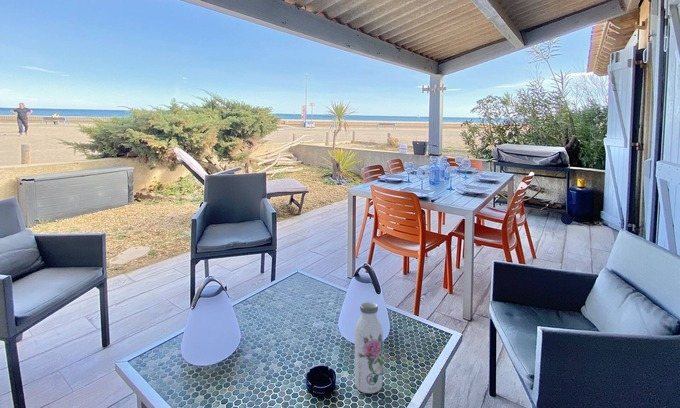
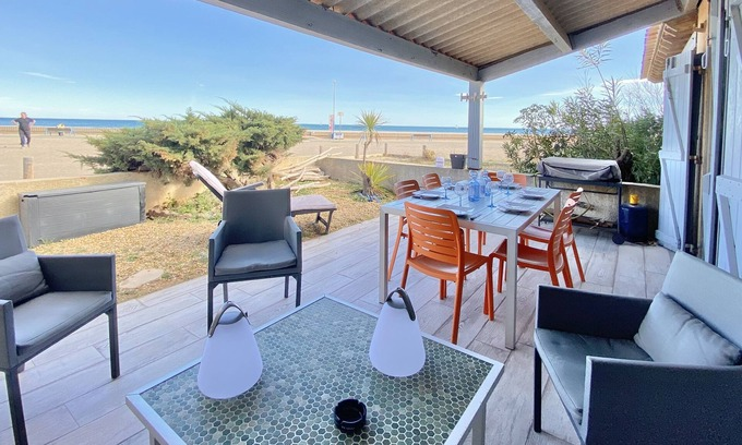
- water bottle [354,302,384,394]
